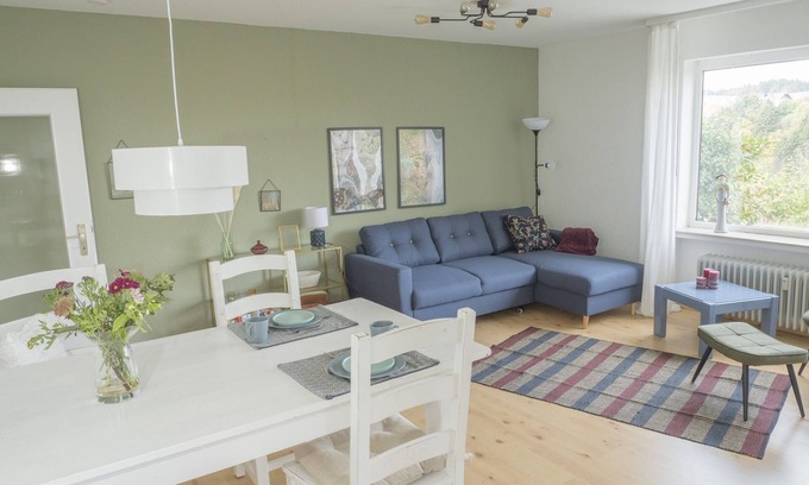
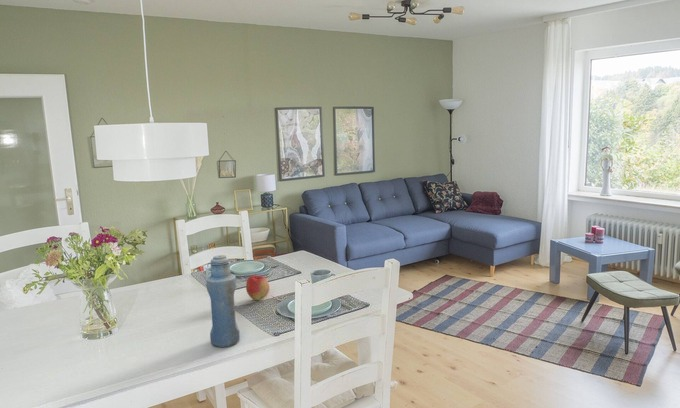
+ bottle [205,254,241,348]
+ apple [245,274,270,301]
